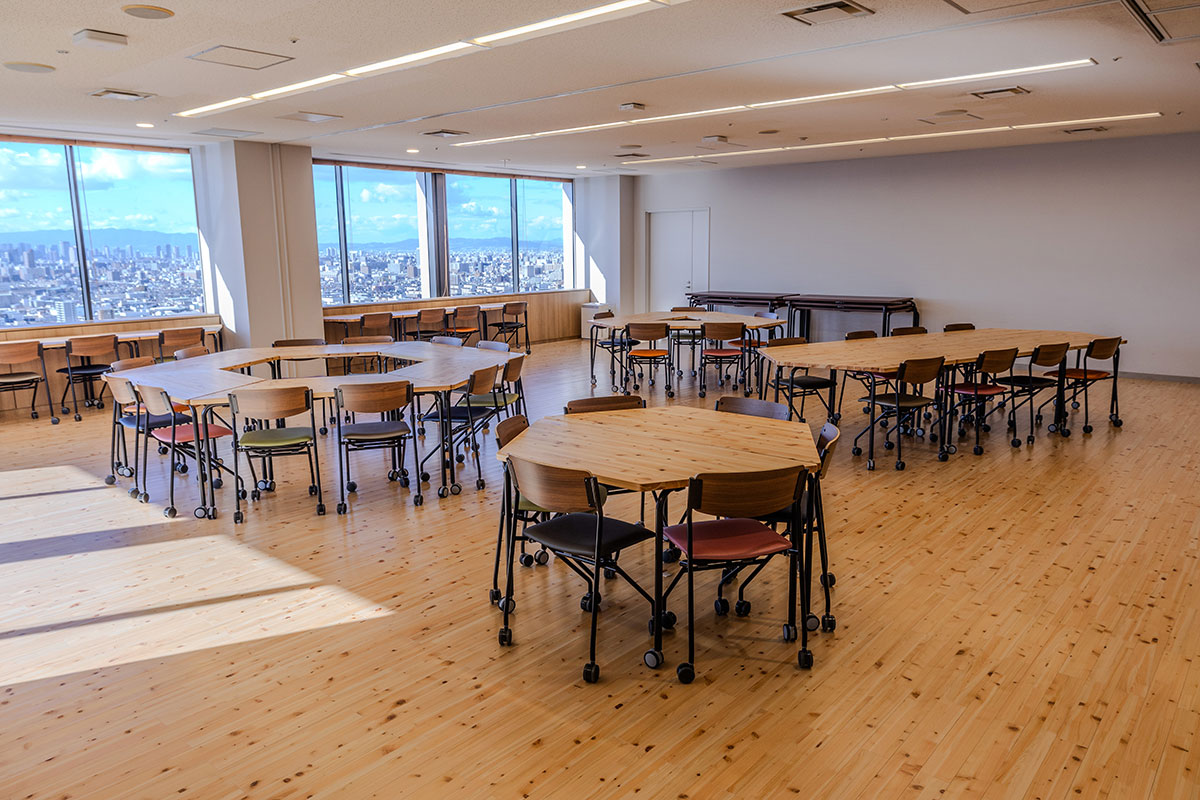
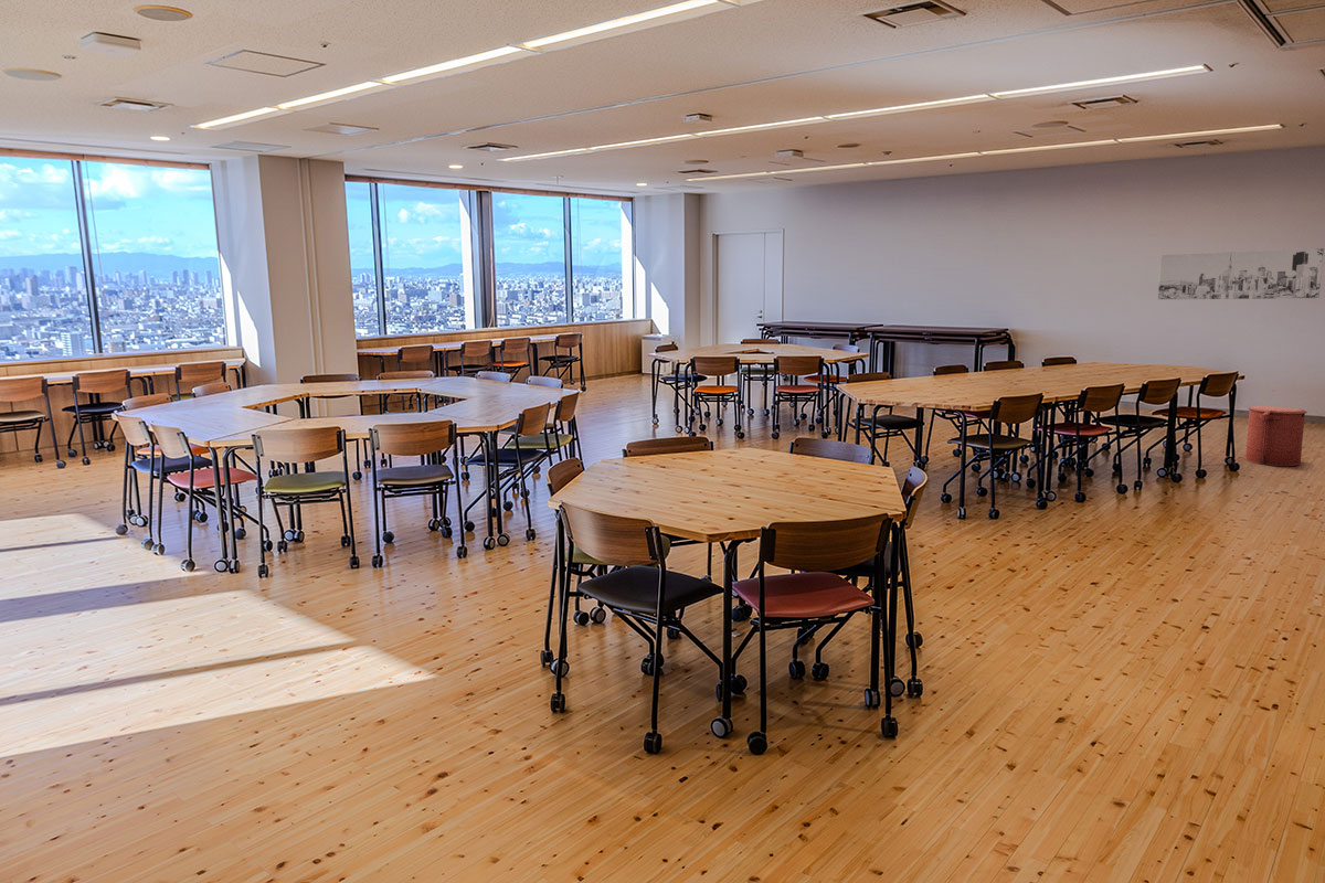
+ wall art [1157,247,1325,300]
+ trash can [1244,405,1308,467]
